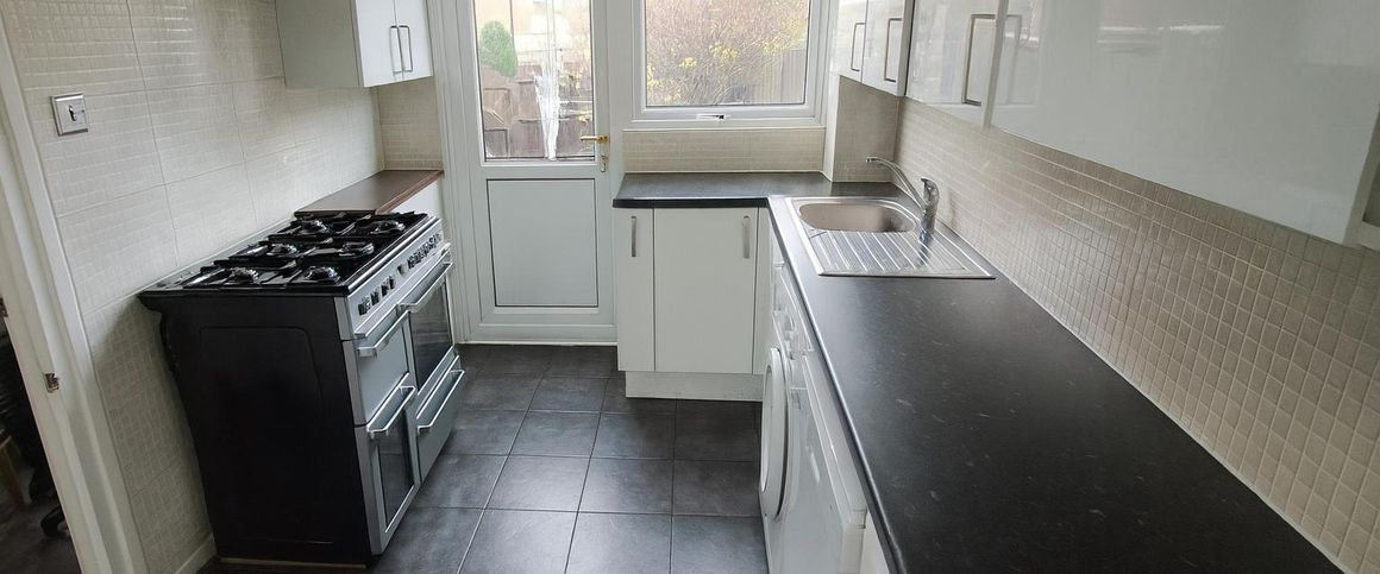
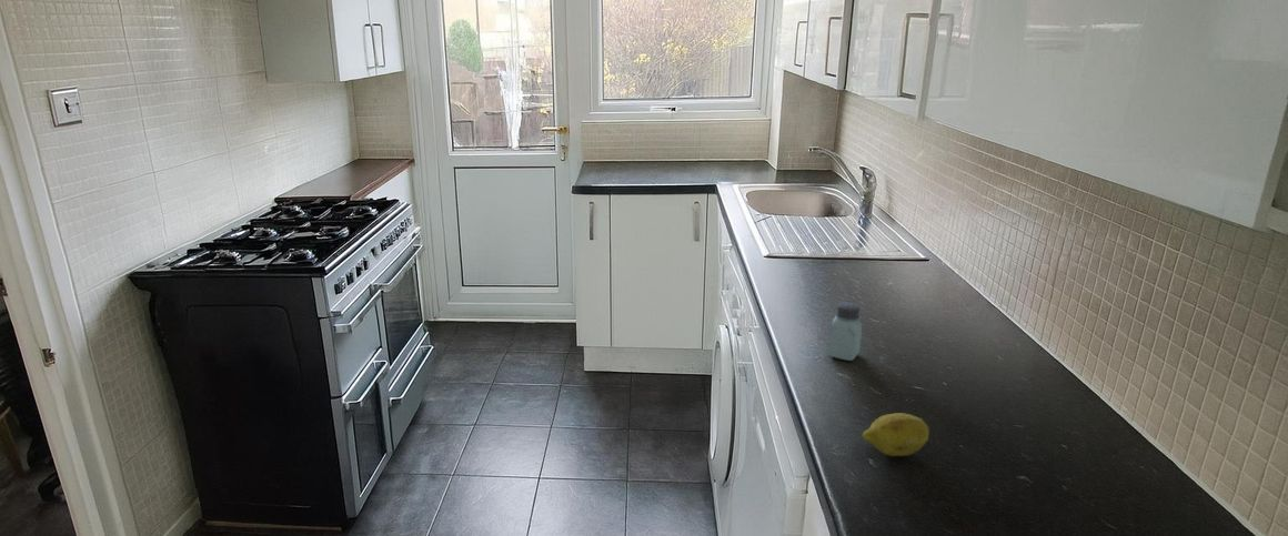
+ saltshaker [826,301,863,362]
+ fruit [862,412,930,457]
